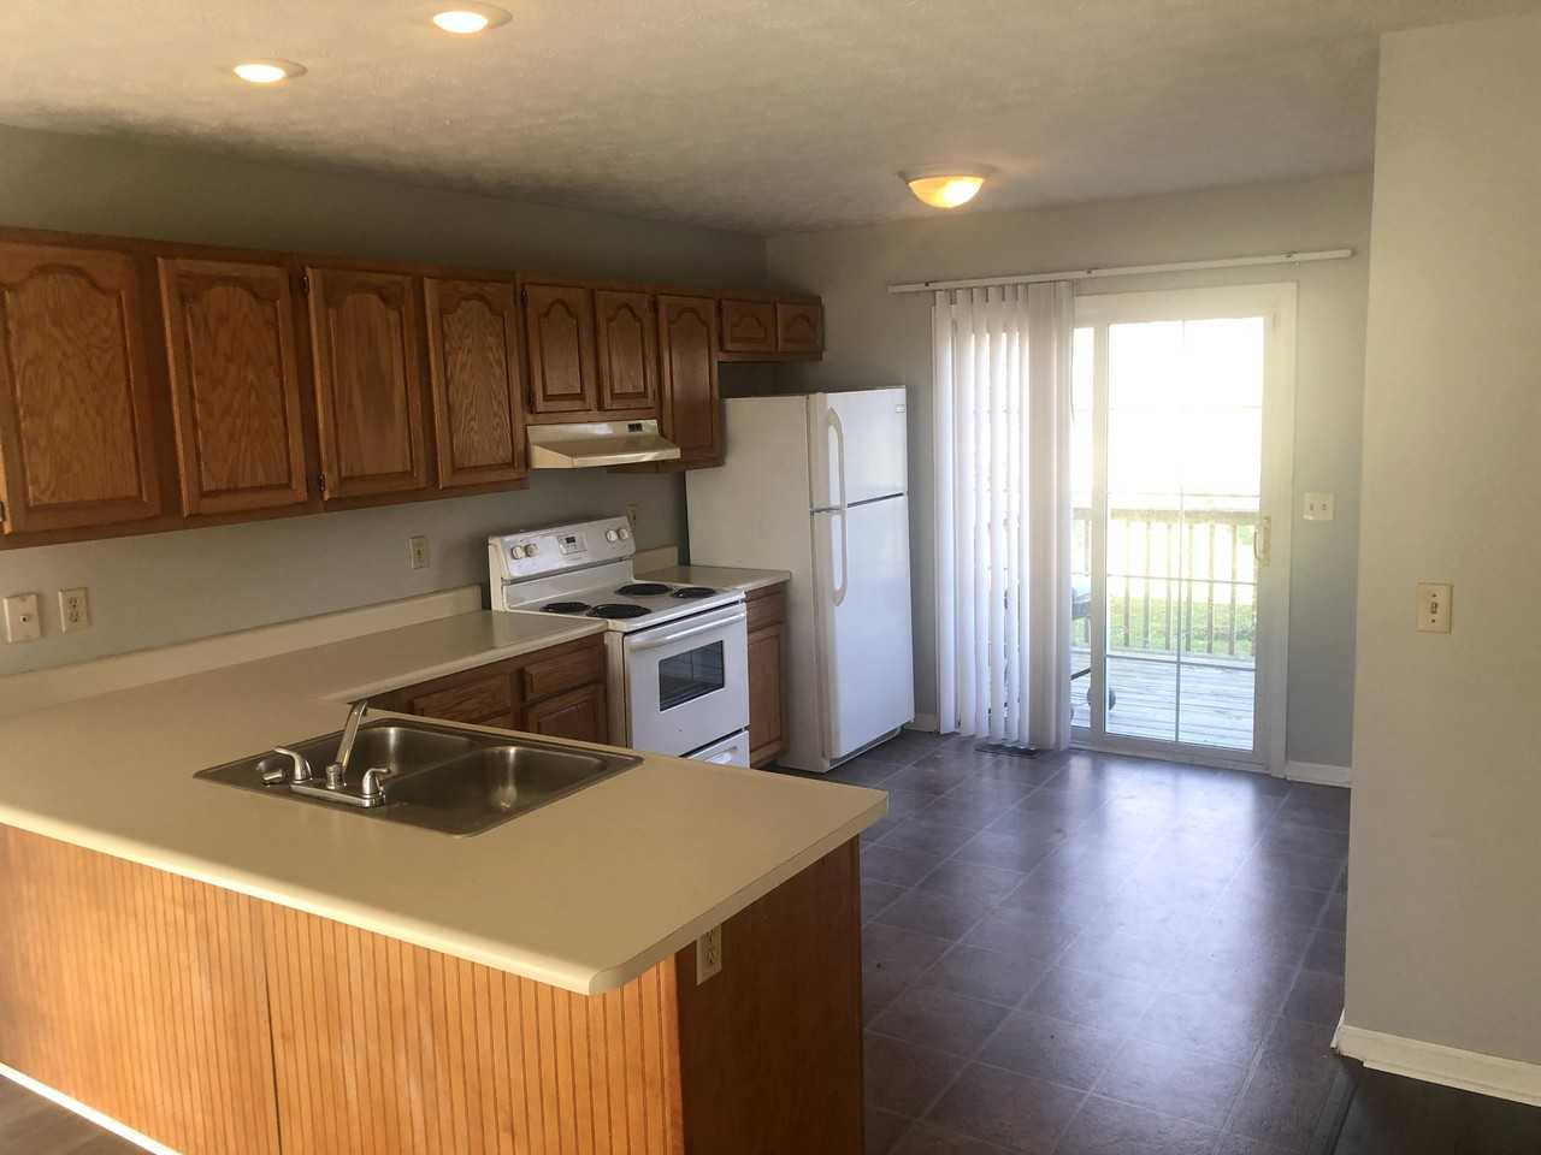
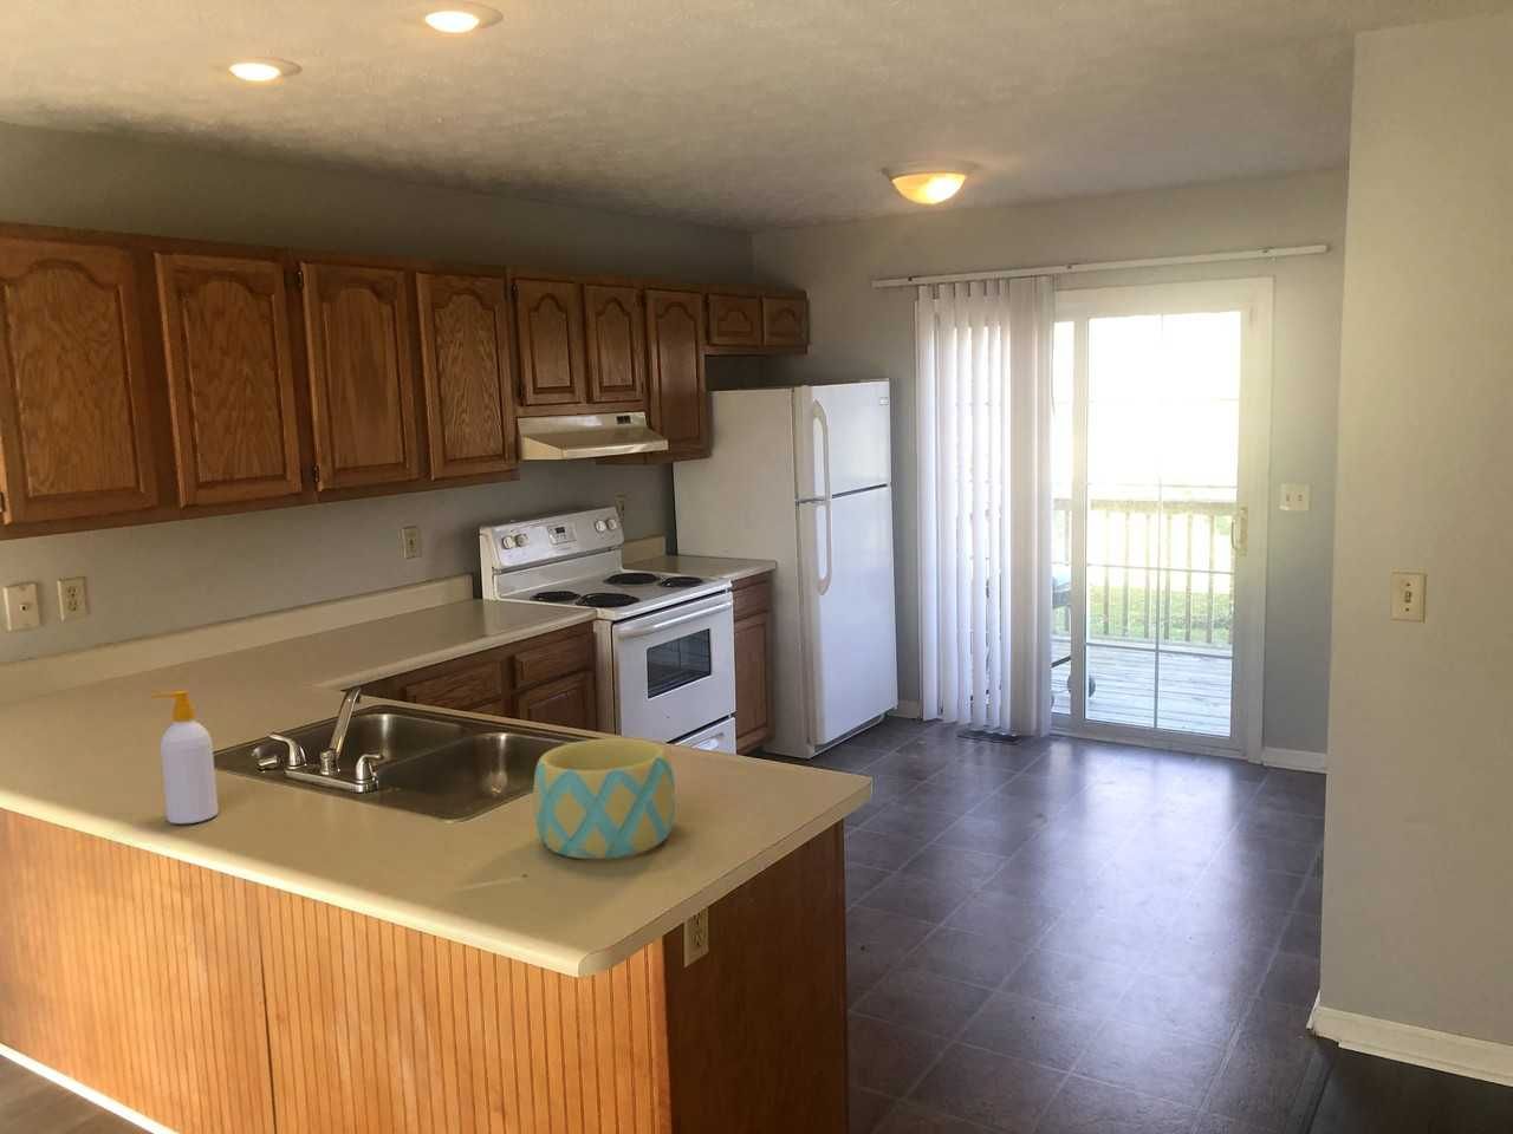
+ soap bottle [149,690,220,824]
+ bowl [531,737,677,860]
